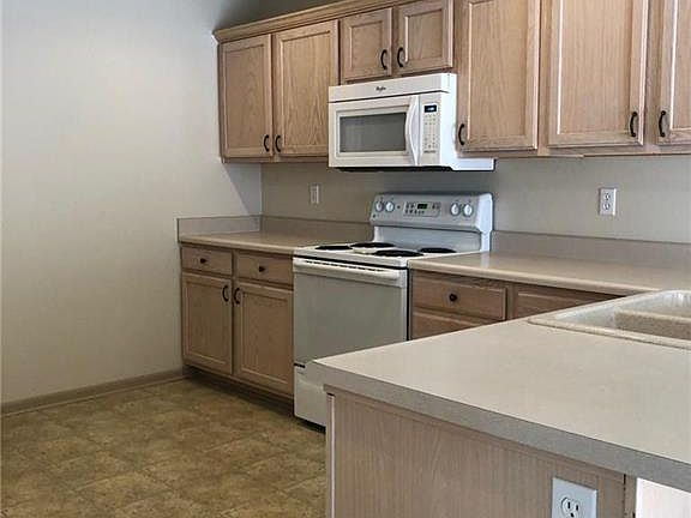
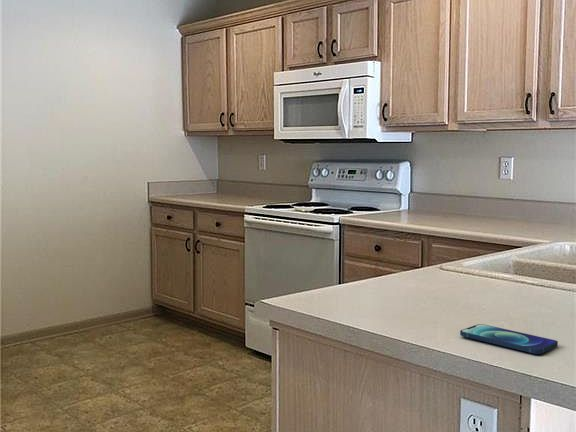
+ smartphone [459,323,559,355]
